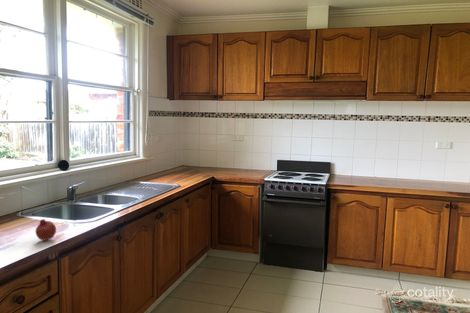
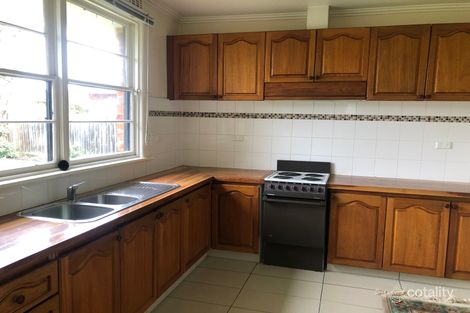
- fruit [35,218,57,241]
